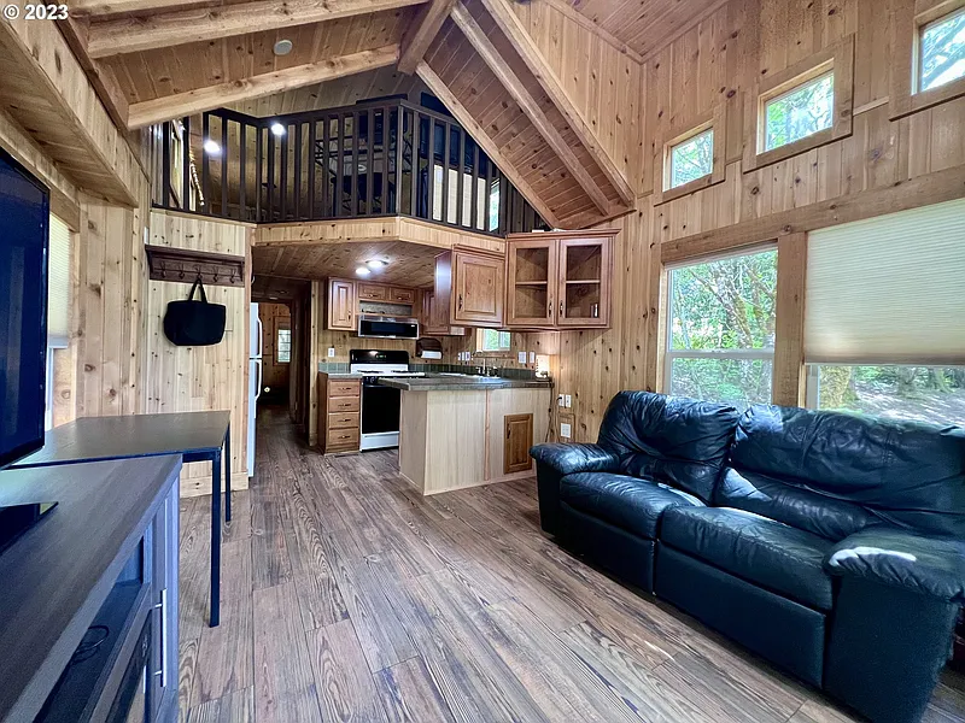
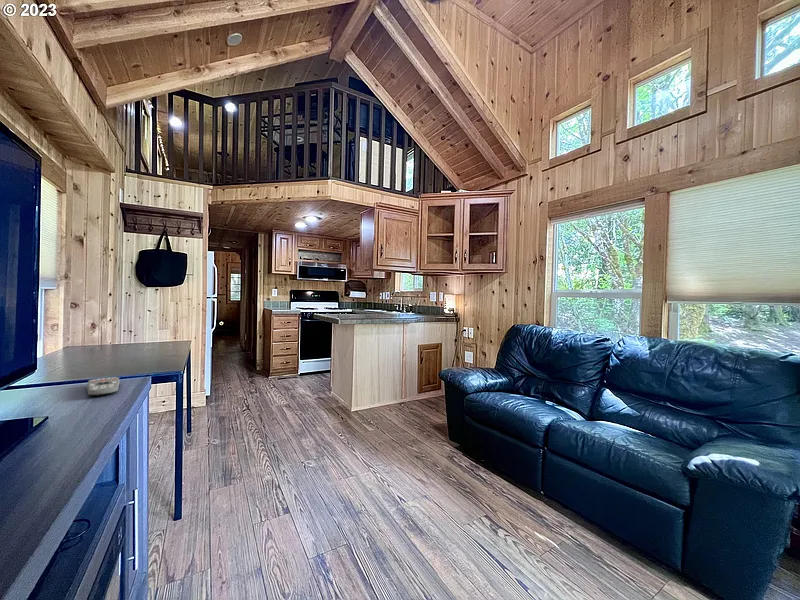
+ remote control [86,376,121,397]
